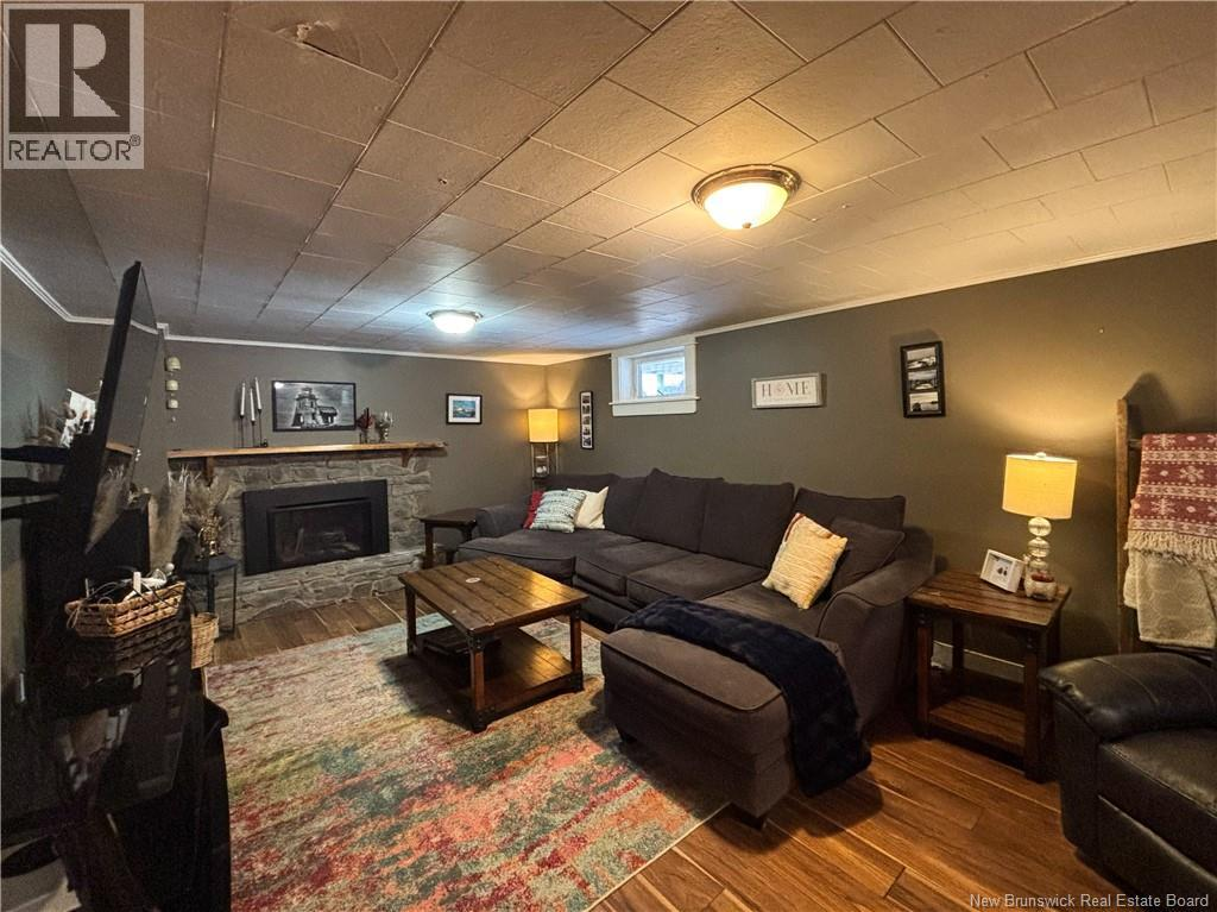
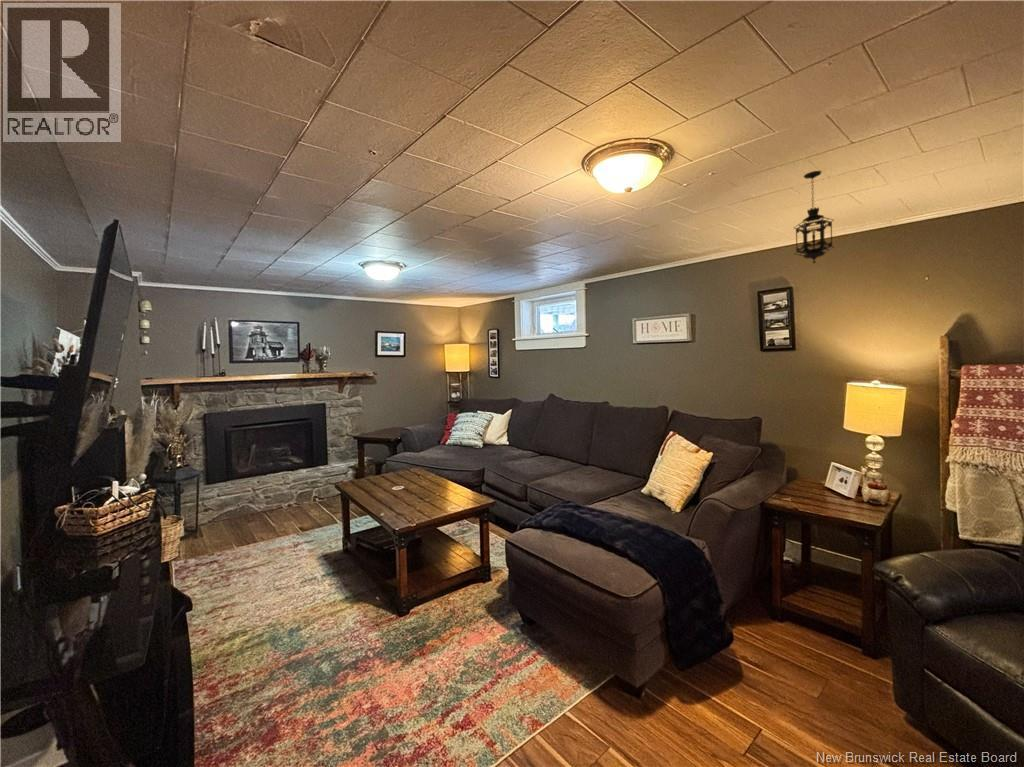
+ hanging lantern [793,170,836,265]
